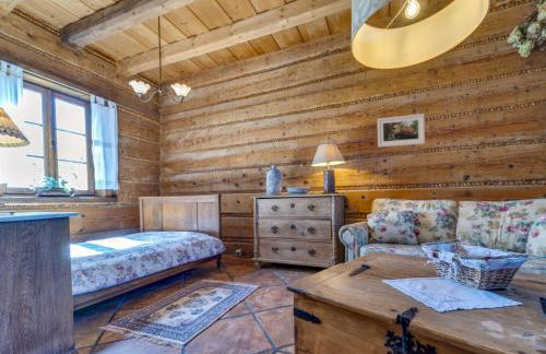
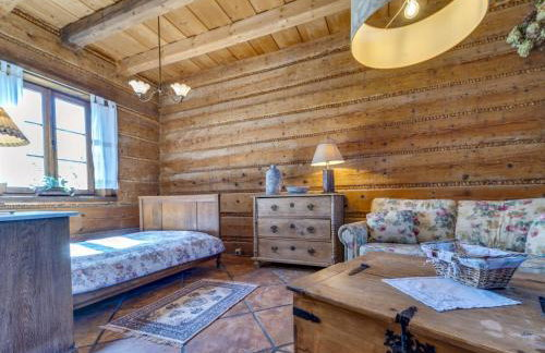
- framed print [377,113,426,149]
